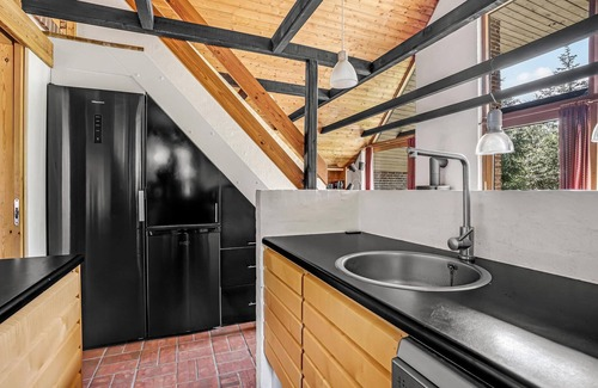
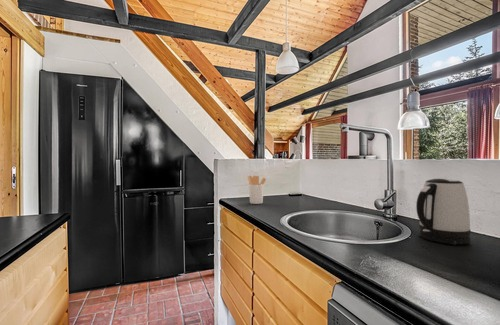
+ kettle [415,177,472,246]
+ utensil holder [247,175,267,205]
